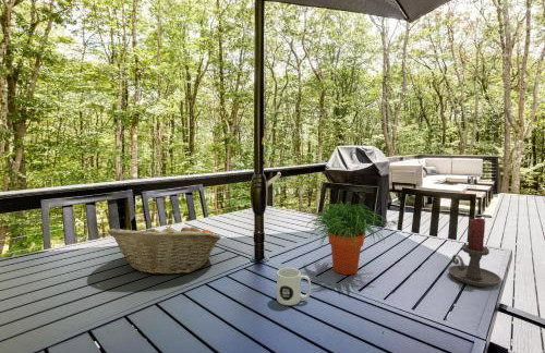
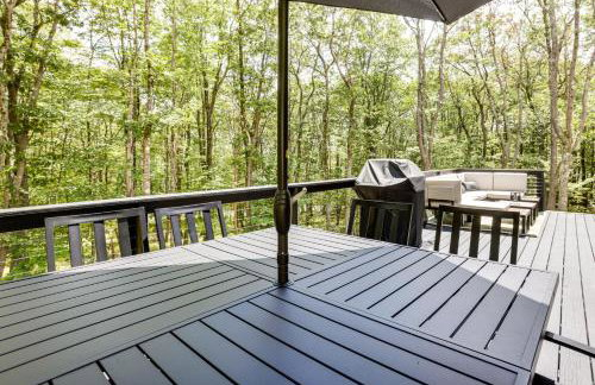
- mug [276,267,312,306]
- potted plant [305,199,391,276]
- candle holder [447,217,502,288]
- fruit basket [107,221,222,276]
